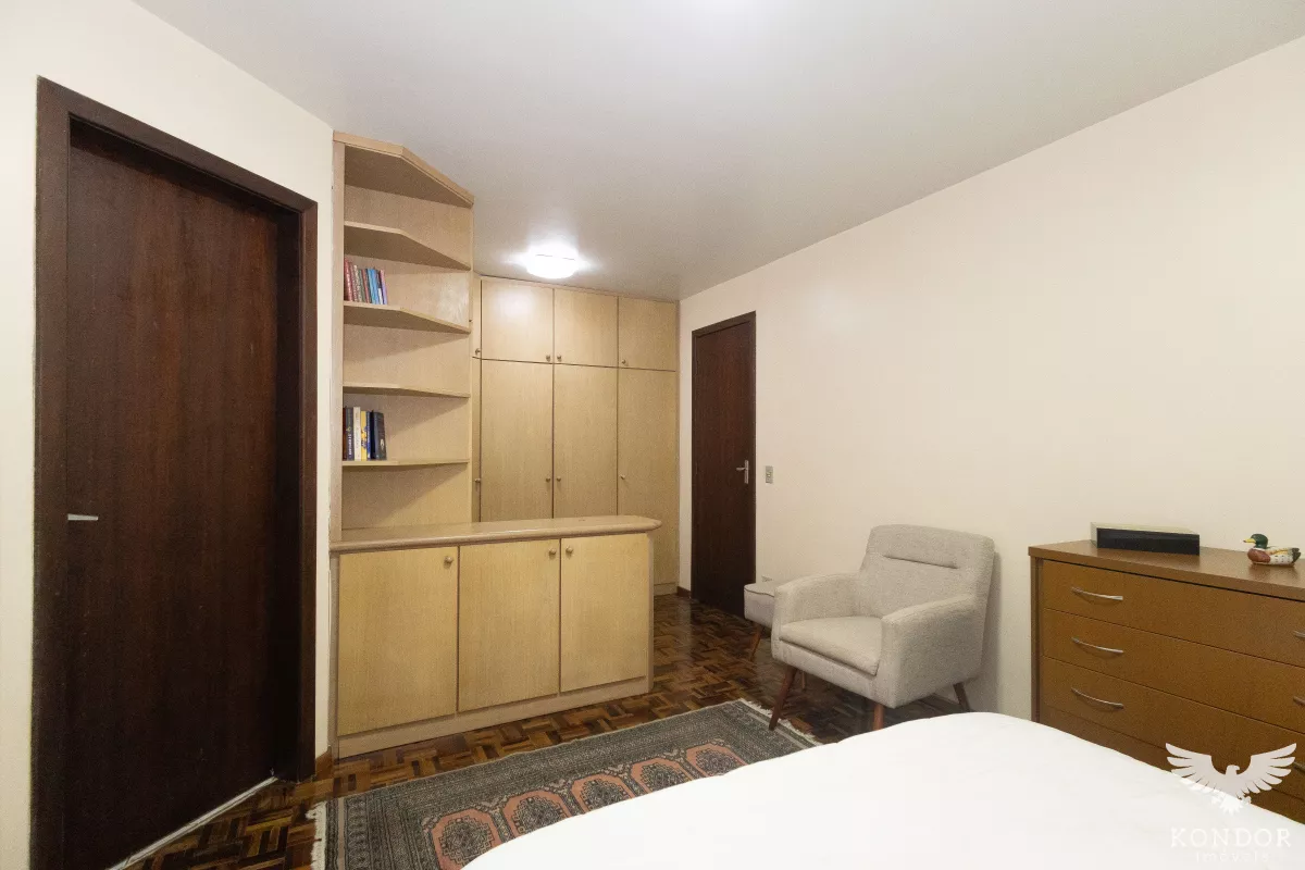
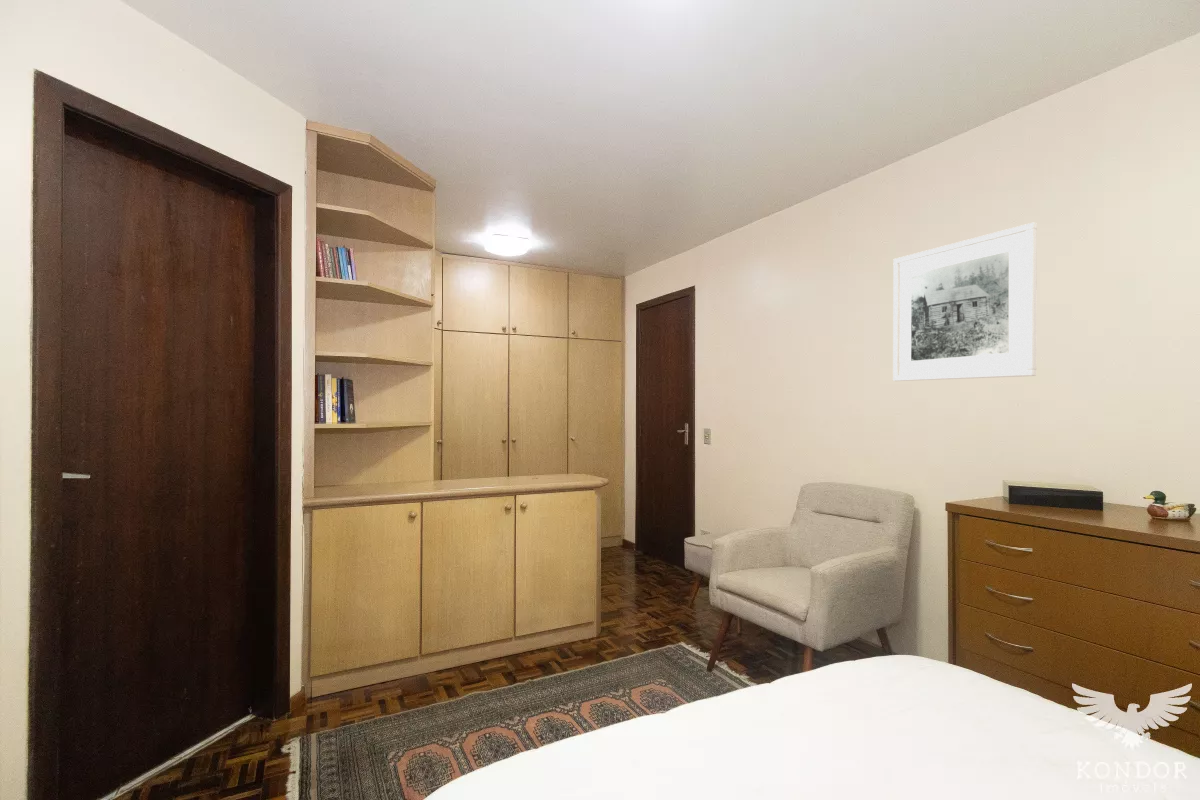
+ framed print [892,222,1038,382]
